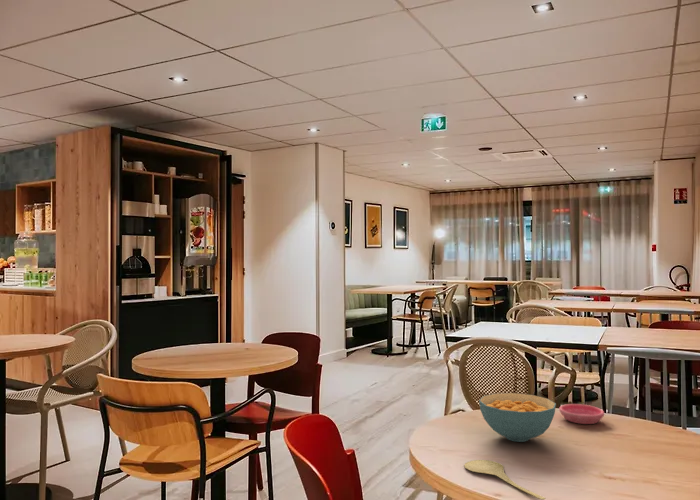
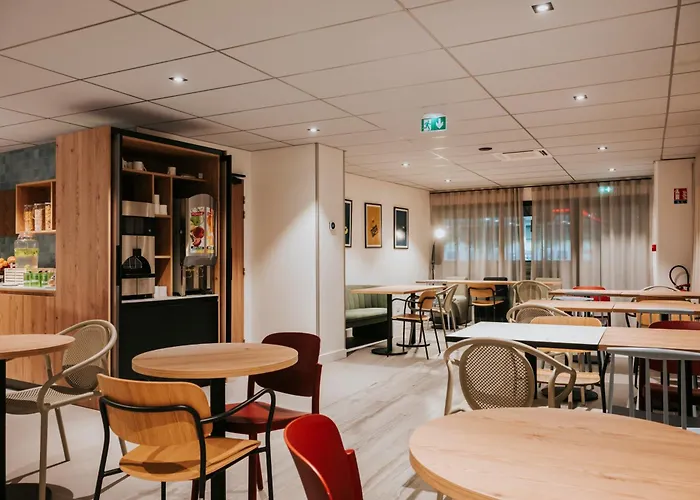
- saucer [558,403,605,425]
- spoon [463,459,546,500]
- cereal bowl [478,392,557,443]
